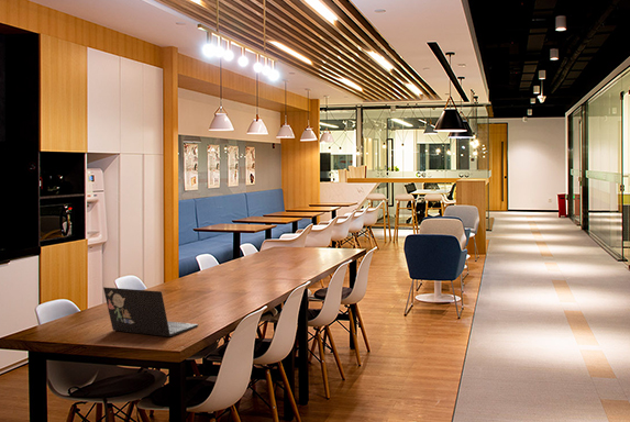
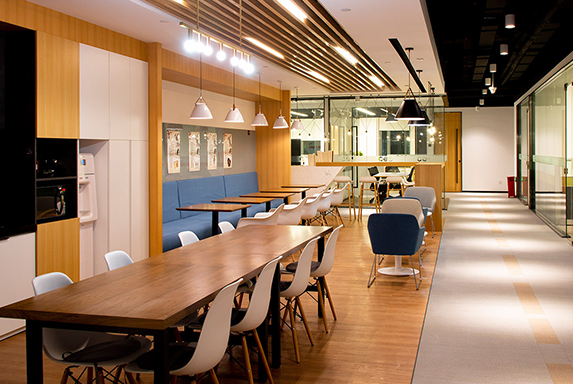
- laptop [102,286,199,337]
